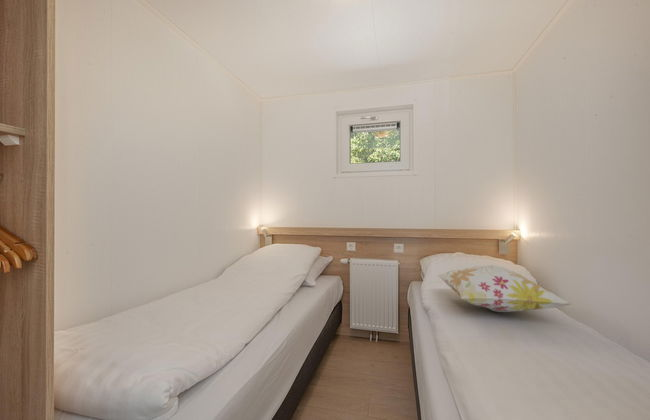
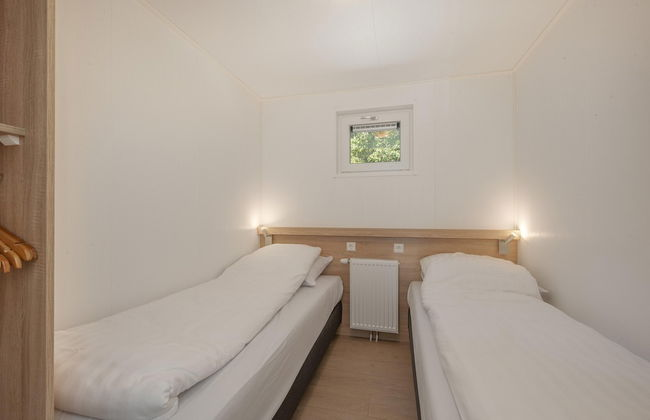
- decorative pillow [436,264,572,313]
